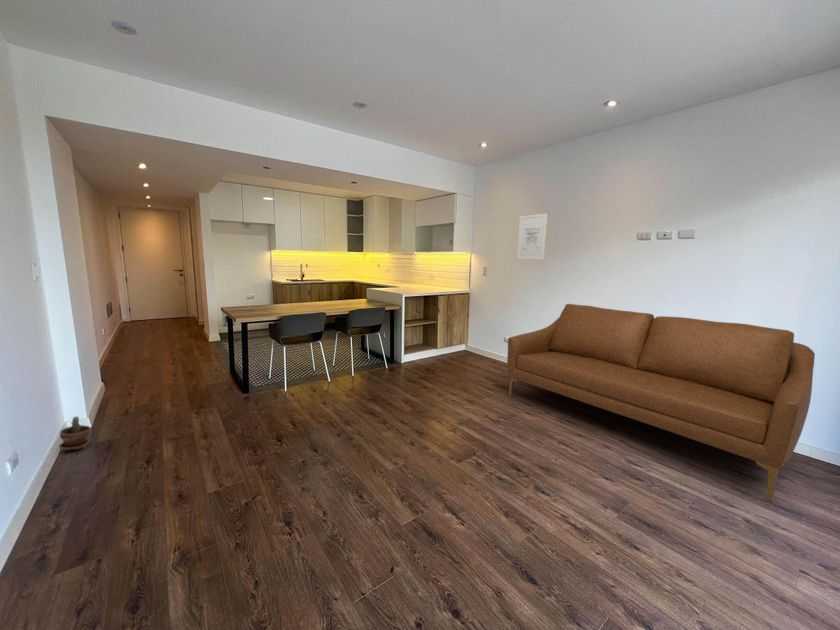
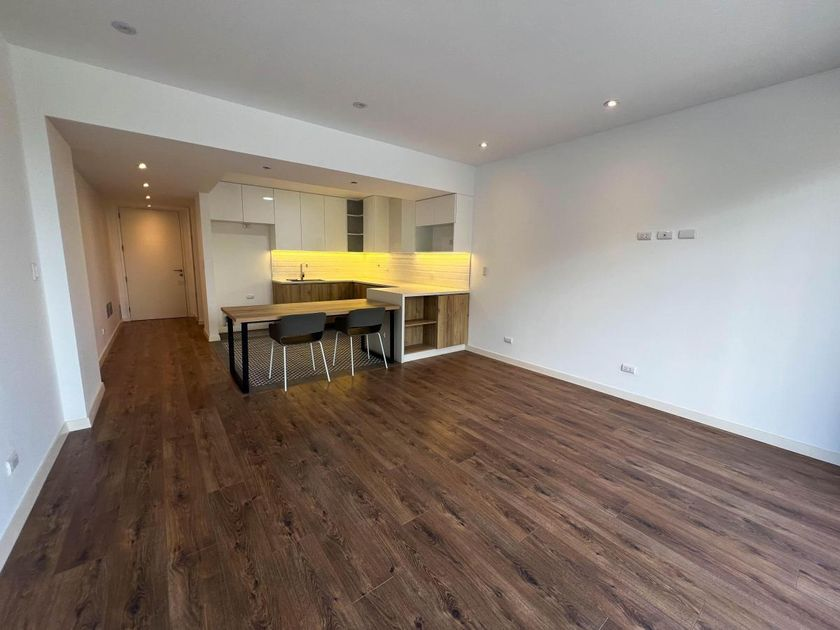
- sofa [506,303,816,502]
- potted plant [58,415,91,451]
- wall art [516,213,548,260]
